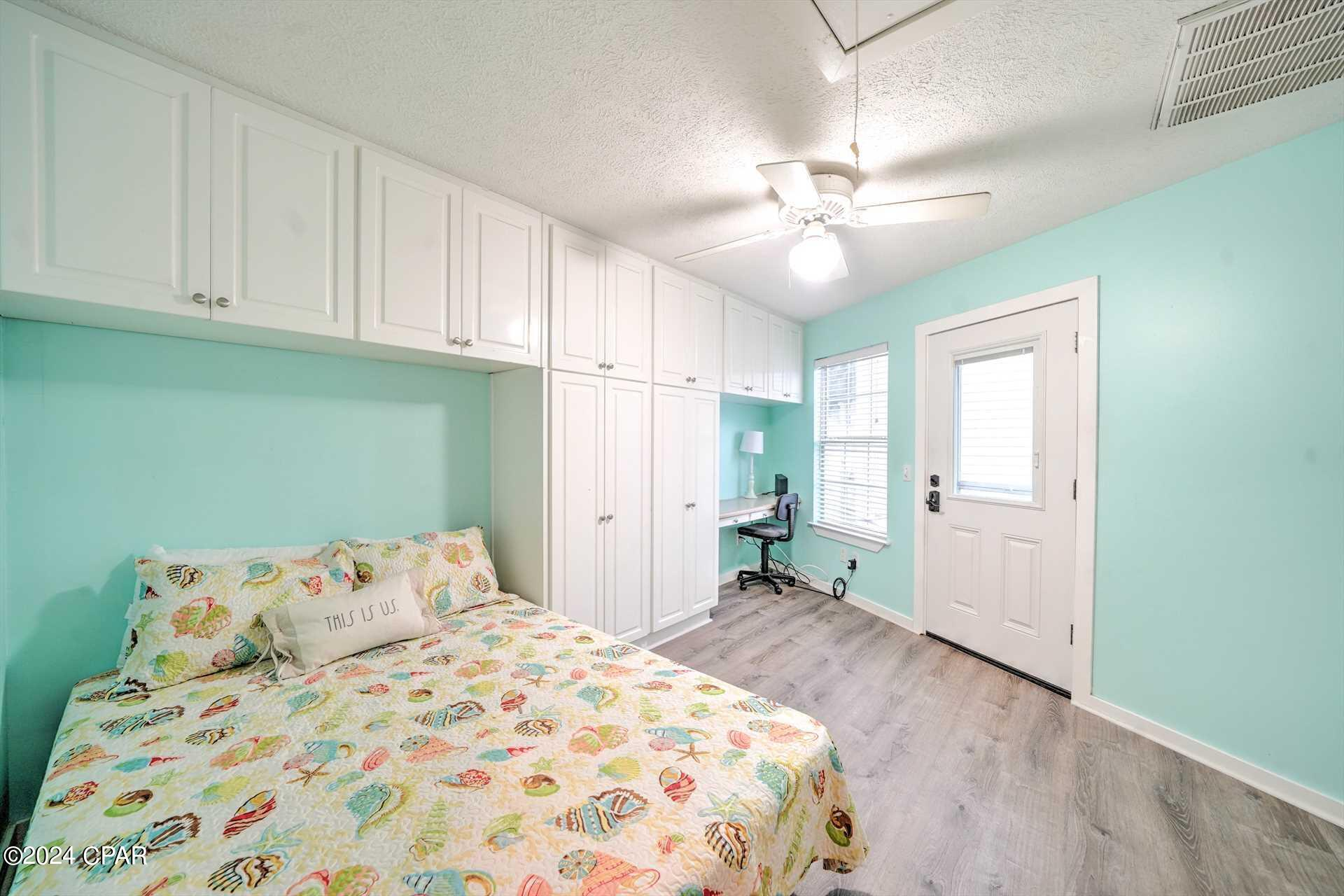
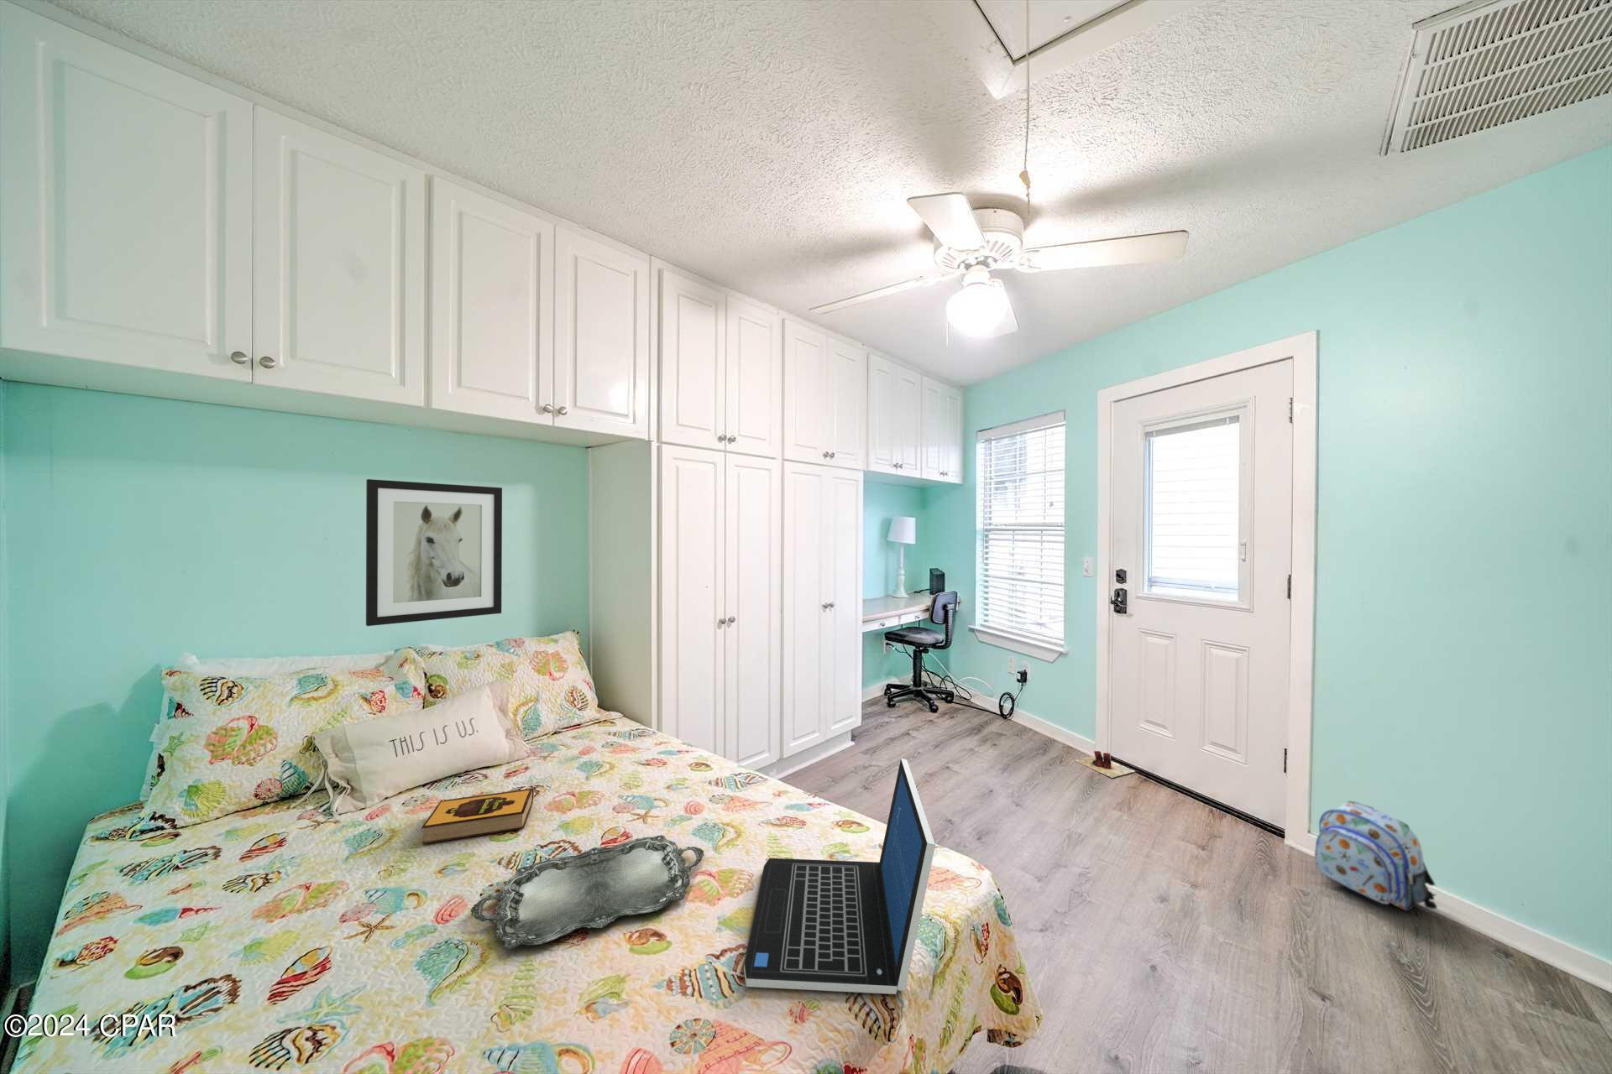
+ hardback book [421,788,535,845]
+ wall art [365,478,503,627]
+ backpack [1315,801,1438,911]
+ slippers [1073,750,1135,779]
+ serving tray [470,834,704,949]
+ laptop [742,758,936,995]
